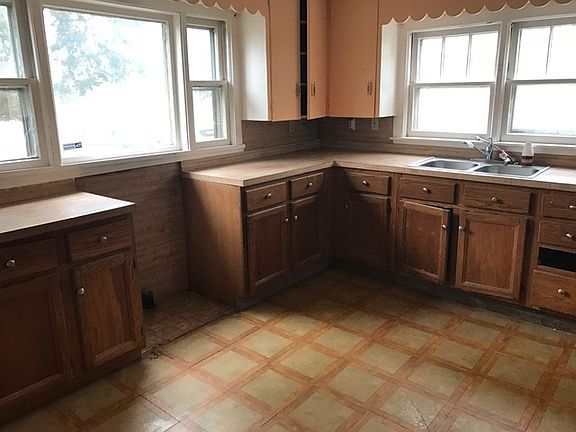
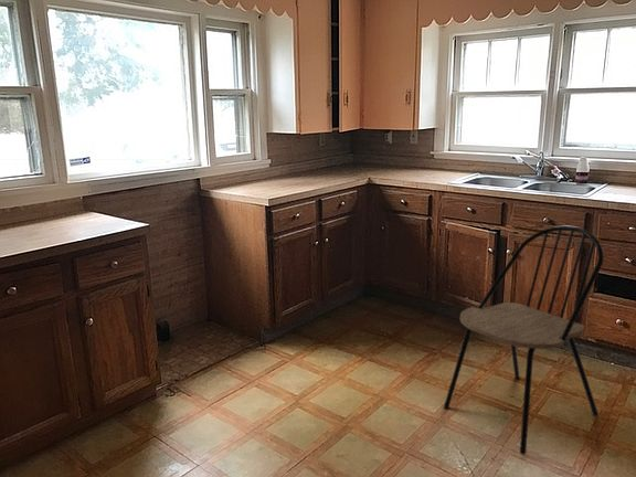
+ dining chair [443,225,605,456]
